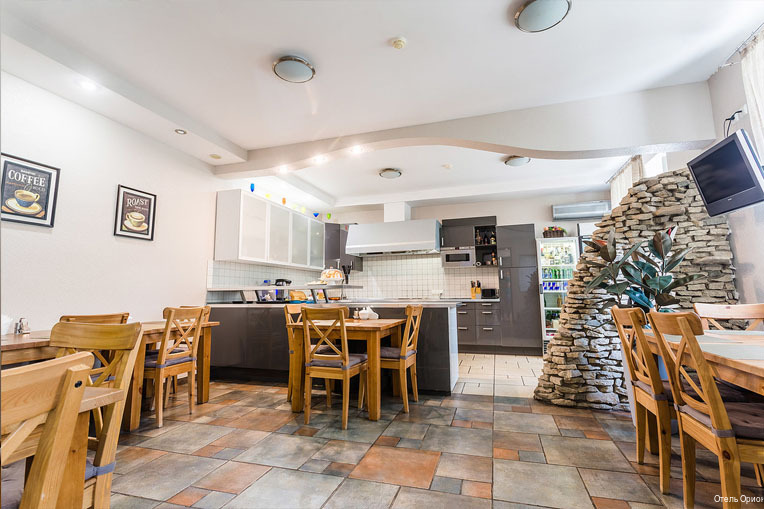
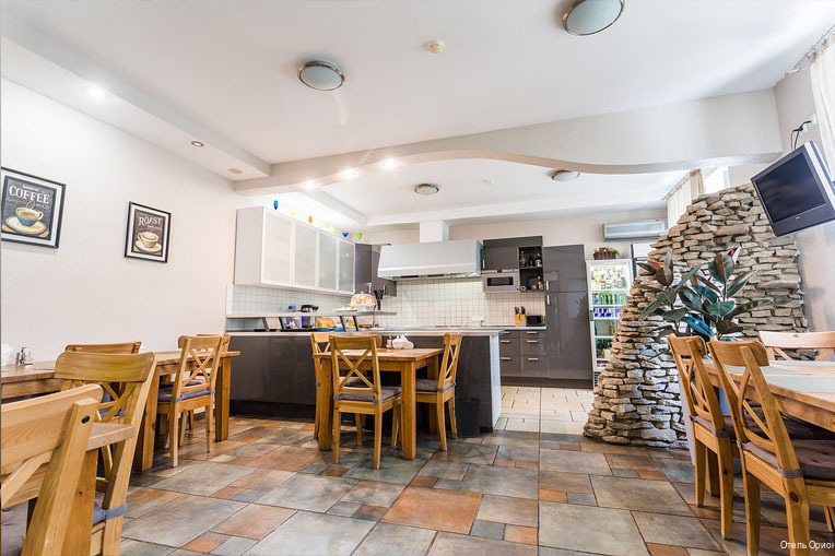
+ wastebasket [454,395,483,438]
